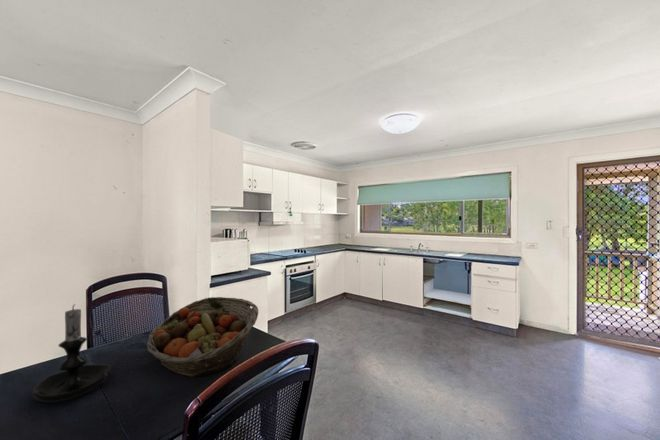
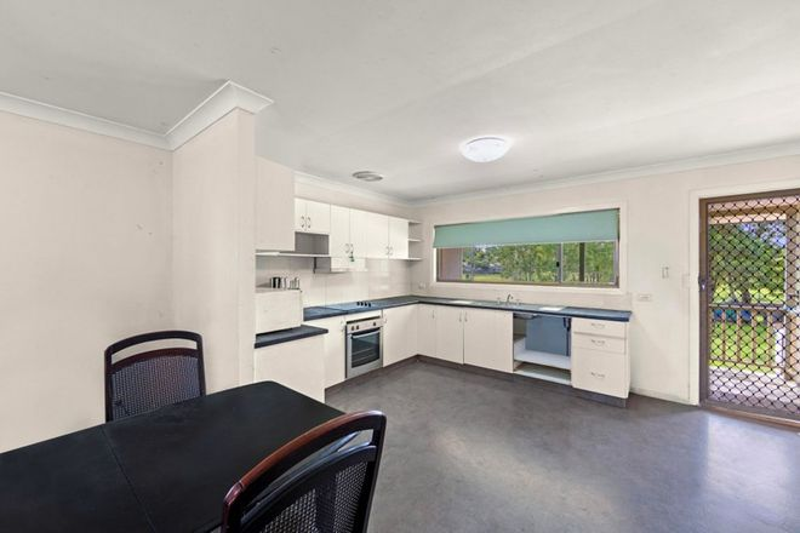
- candle holder [31,303,112,403]
- fruit basket [145,296,259,378]
